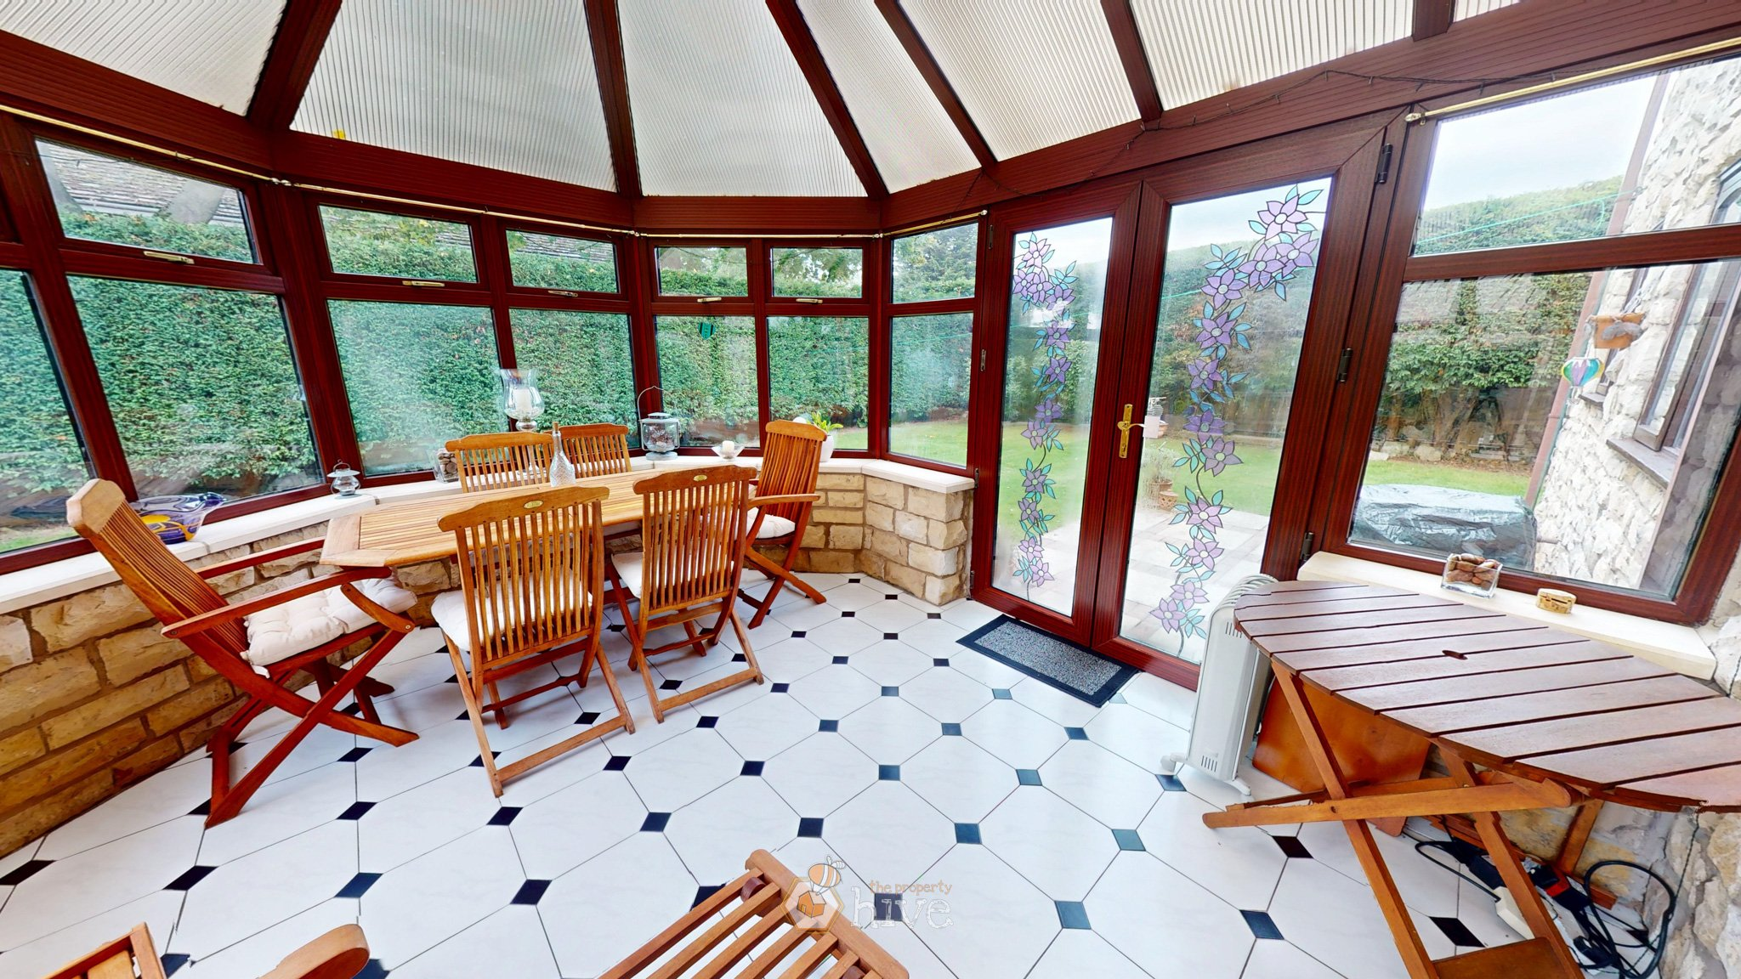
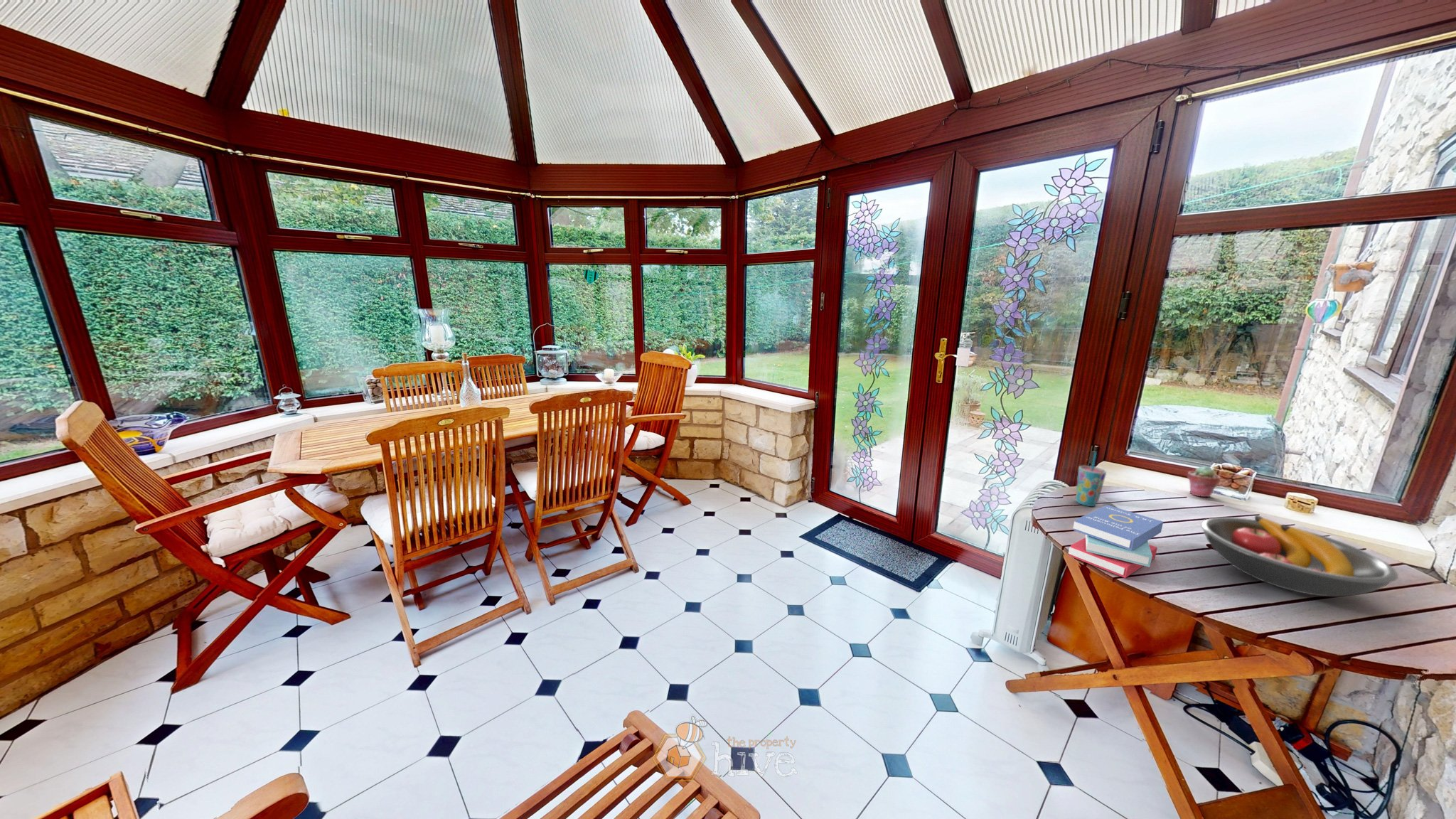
+ fruit bowl [1201,515,1399,597]
+ potted succulent [1187,465,1221,498]
+ book [1068,504,1164,579]
+ cup [1075,451,1107,507]
